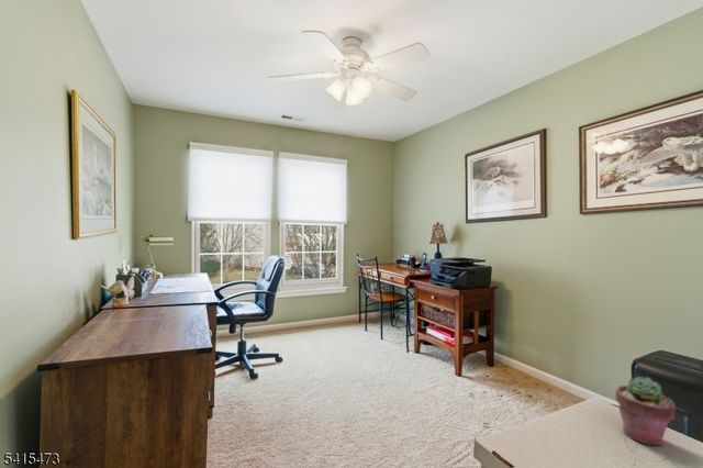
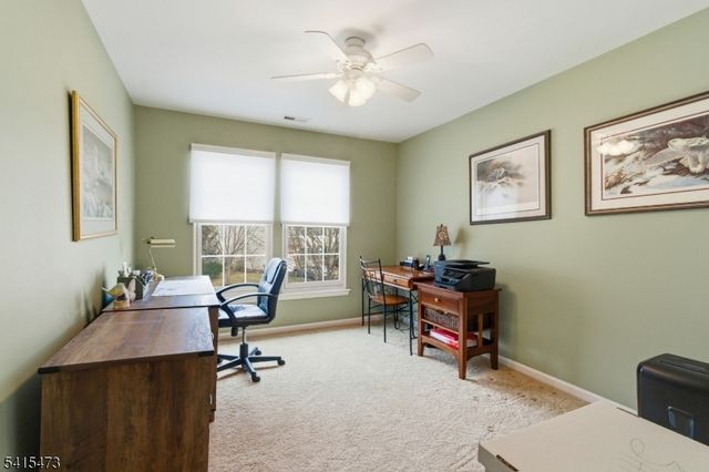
- potted succulent [614,376,677,446]
